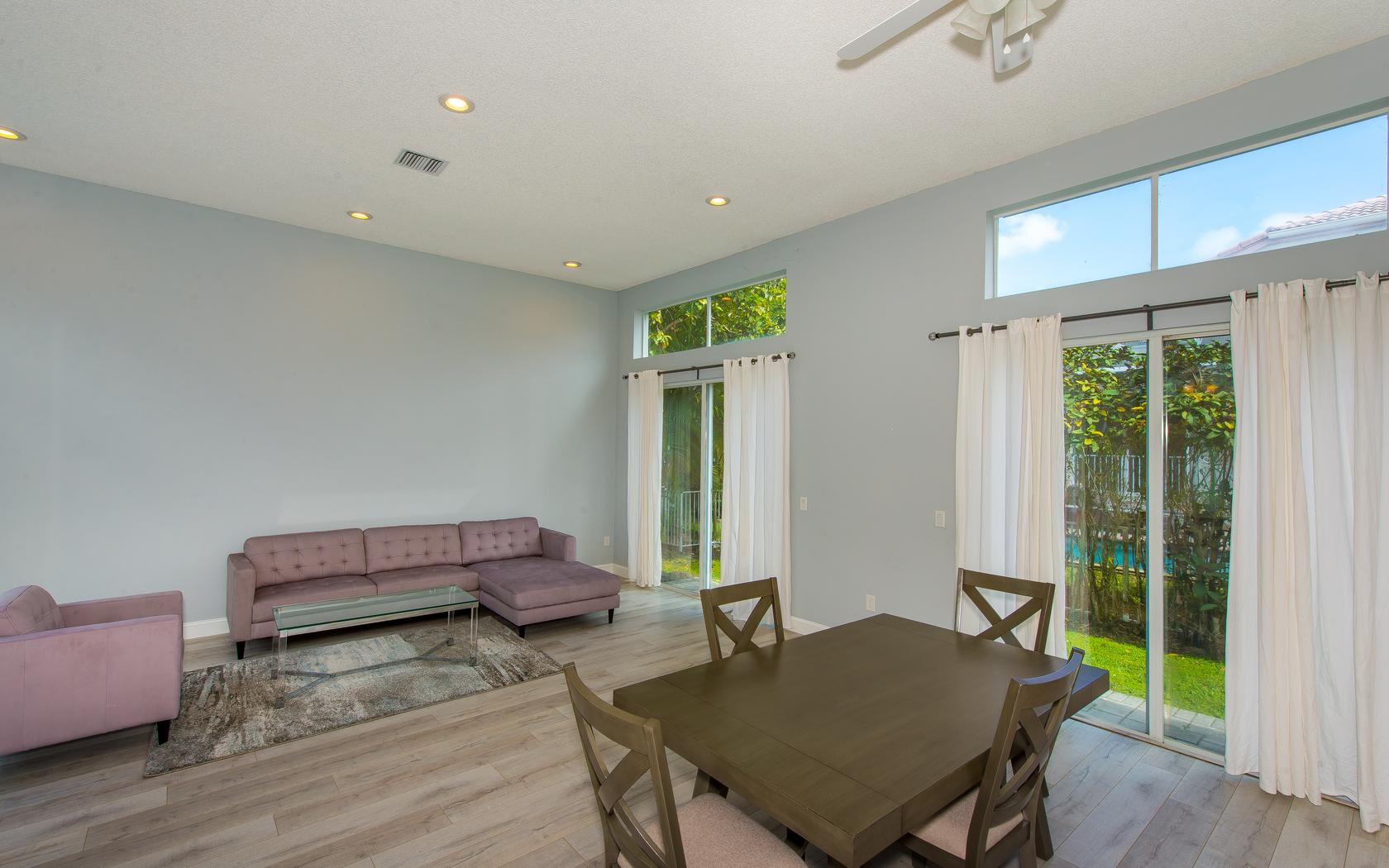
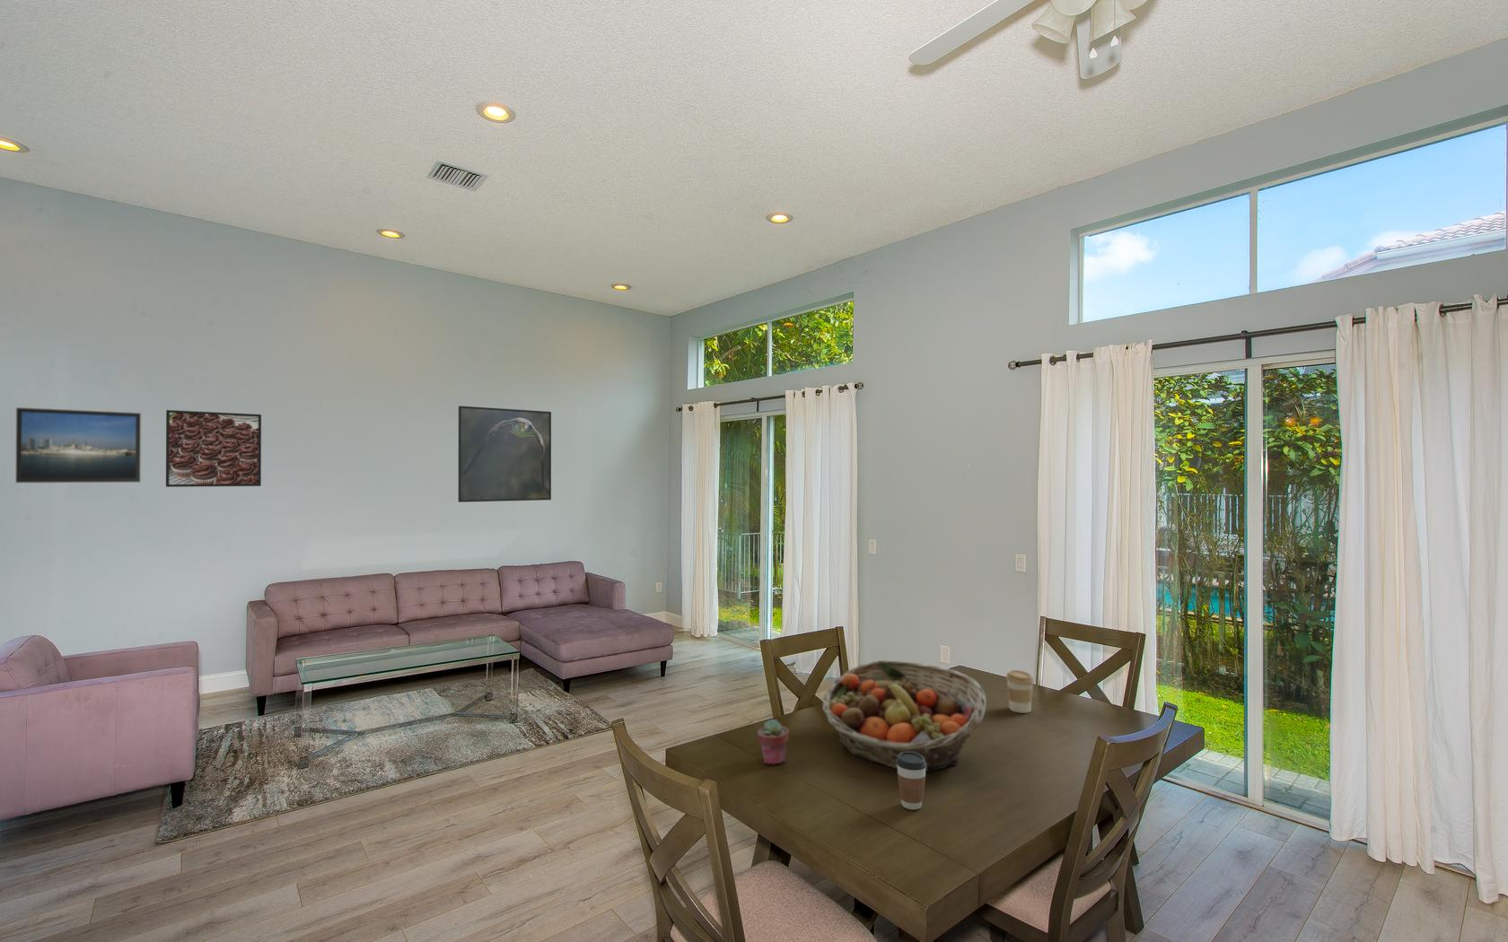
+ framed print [14,406,142,484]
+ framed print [165,409,262,488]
+ potted succulent [757,718,790,765]
+ coffee cup [1005,670,1035,714]
+ fruit basket [822,660,987,773]
+ coffee cup [897,752,926,811]
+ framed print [458,406,552,504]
